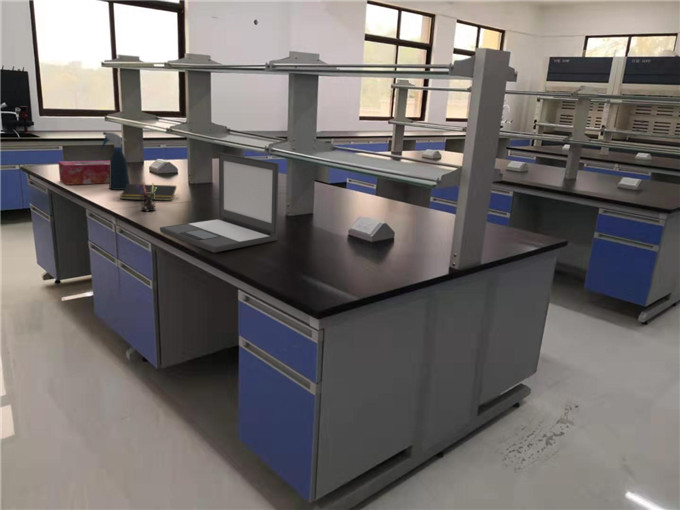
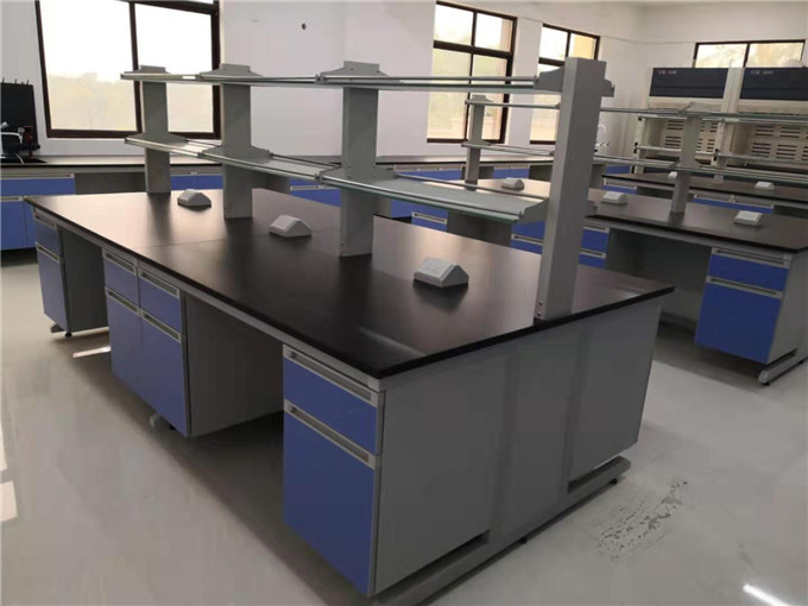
- spray bottle [100,131,131,191]
- notepad [119,183,177,202]
- laptop [159,152,280,253]
- pen holder [136,181,157,212]
- tissue box [57,160,110,186]
